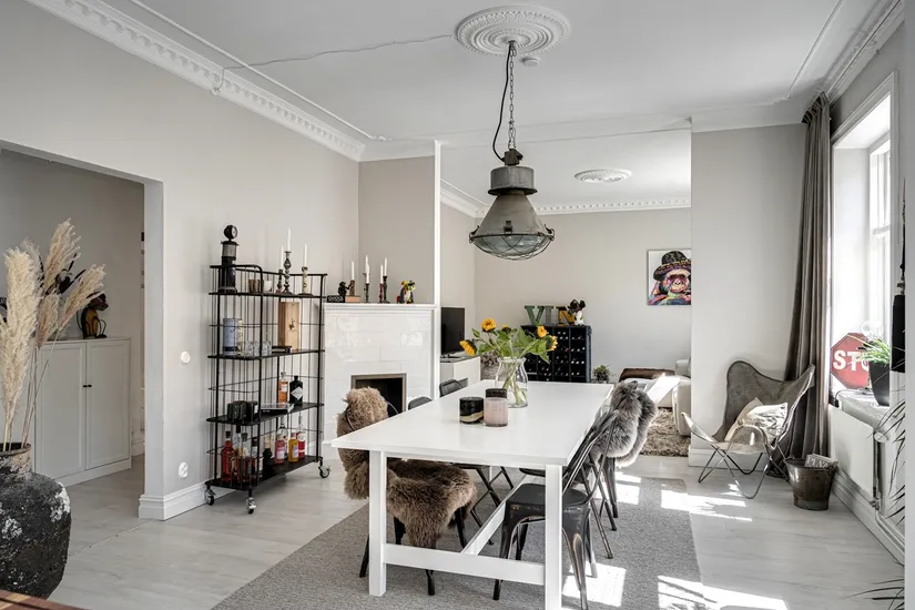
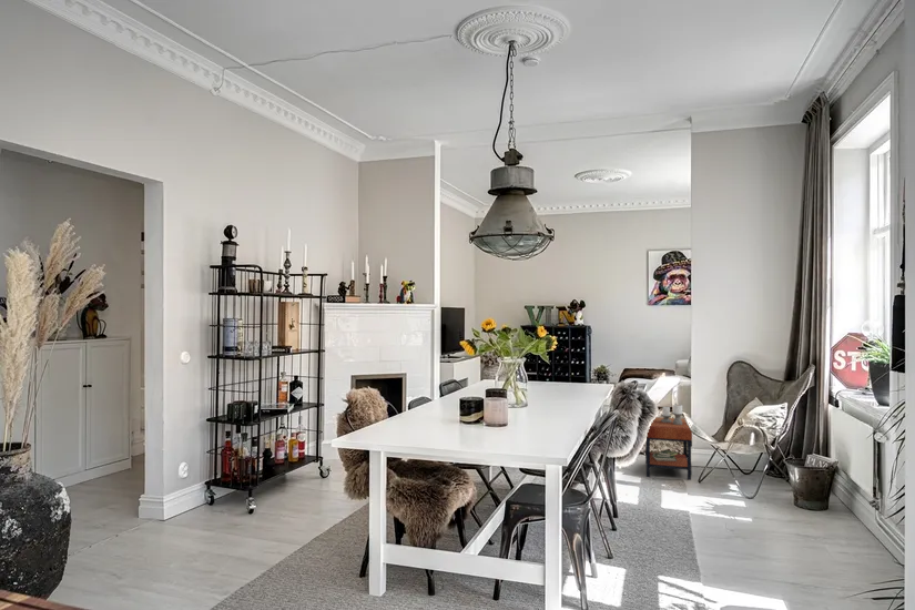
+ side table [644,404,693,481]
